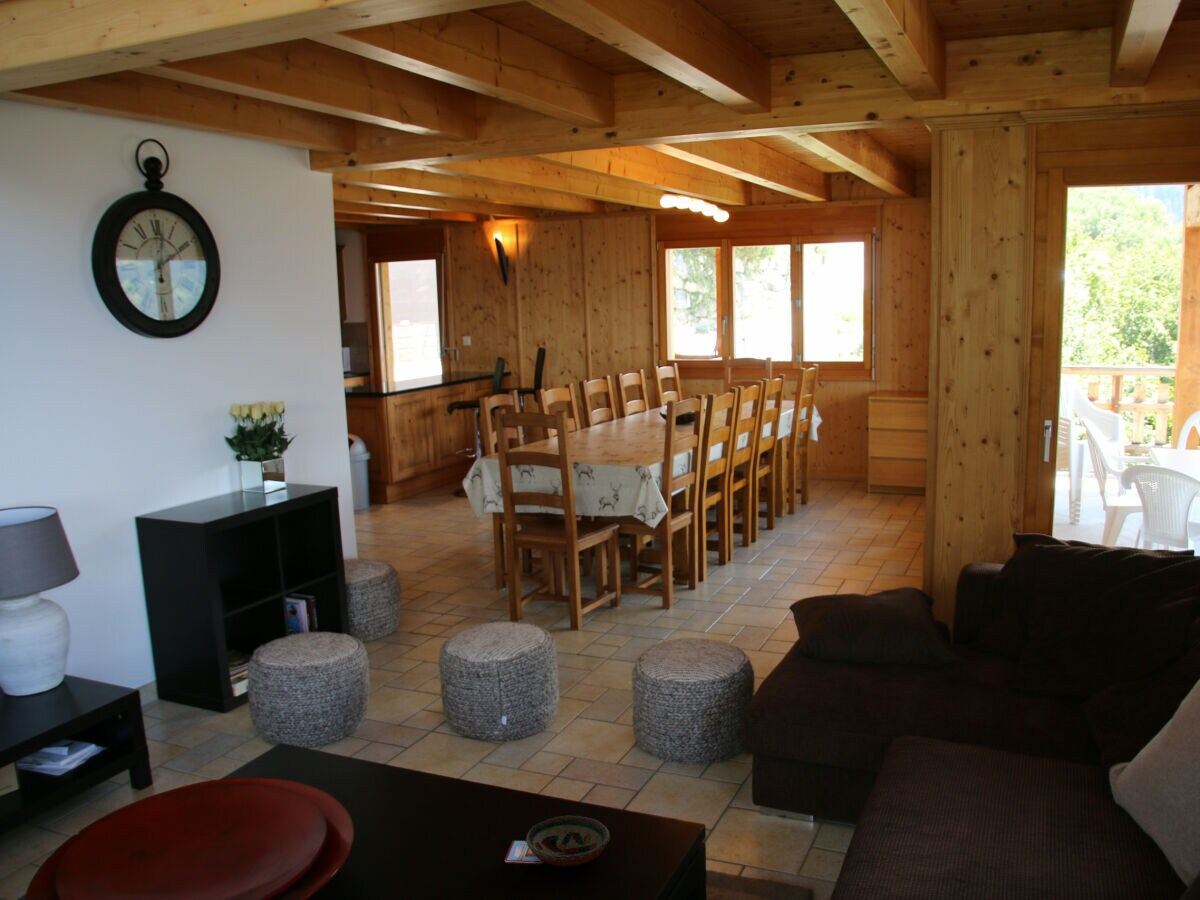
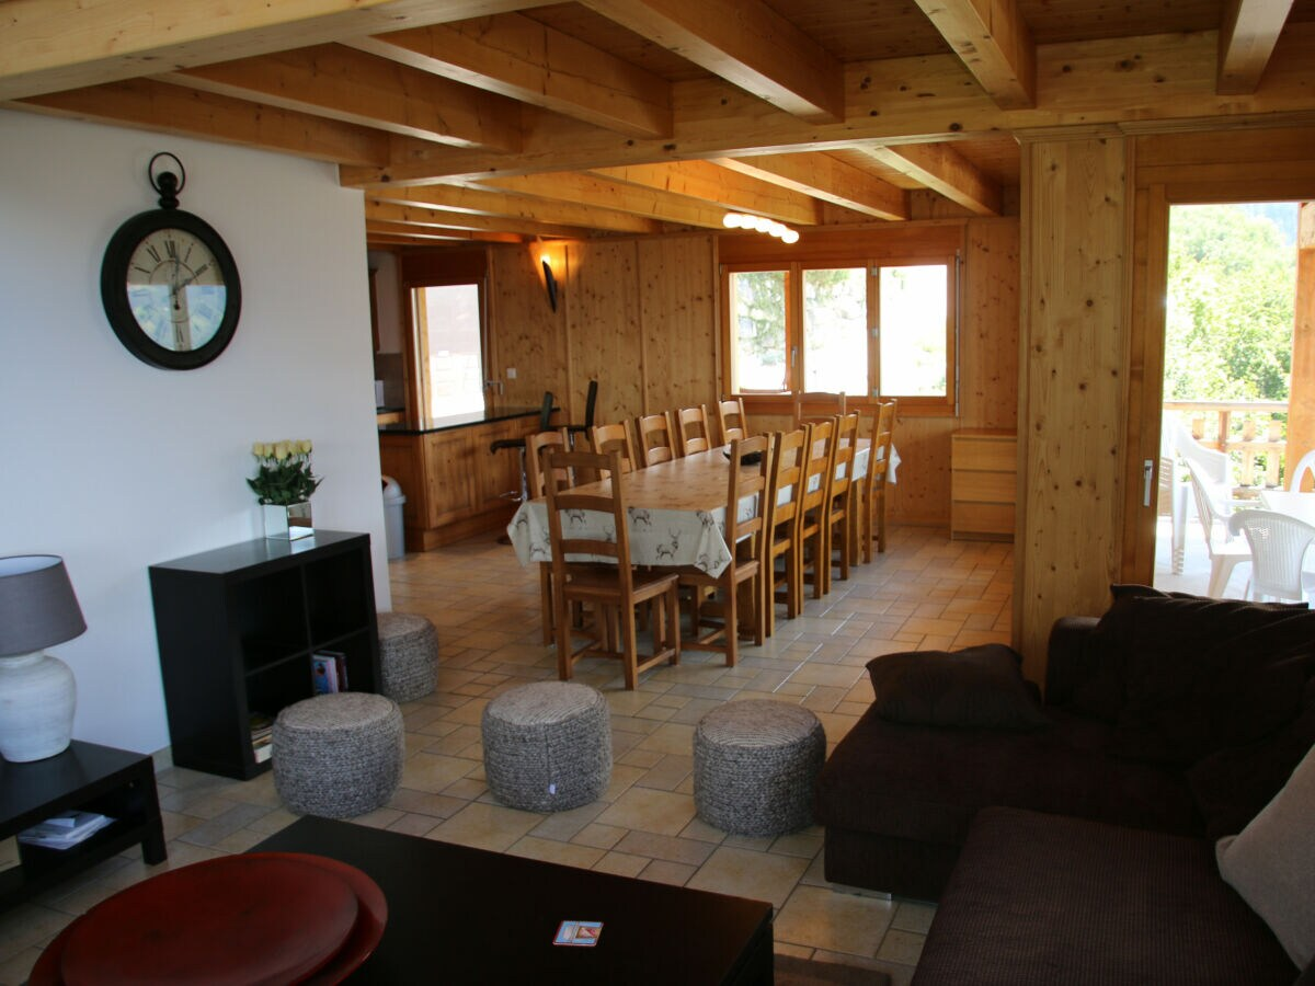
- decorative bowl [525,815,611,867]
